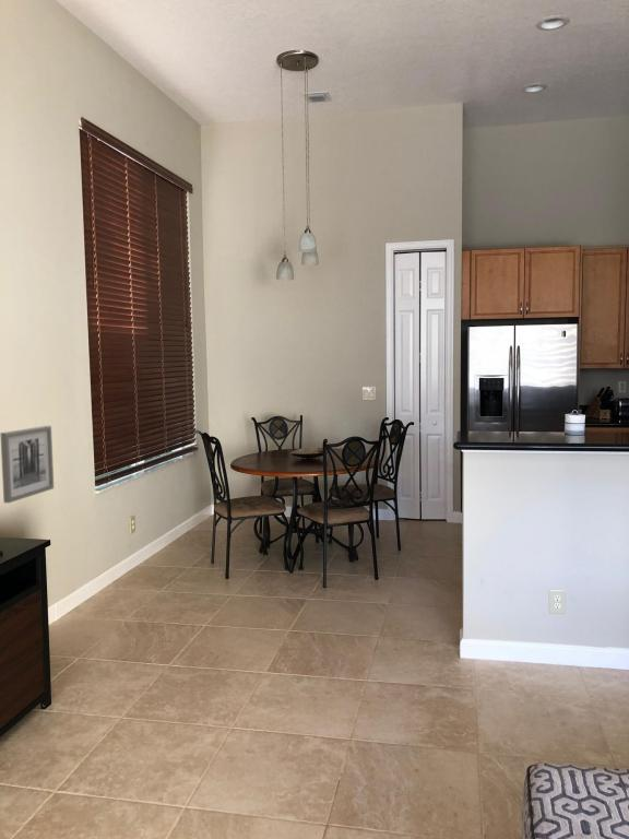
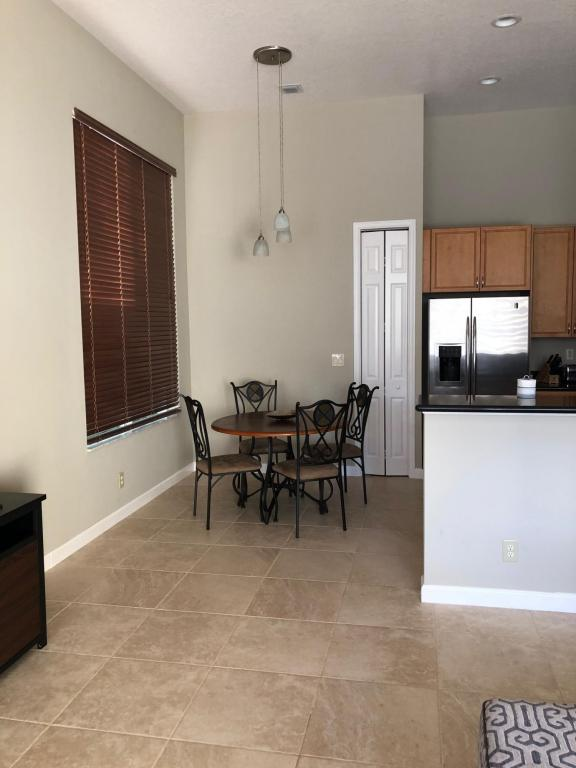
- wall art [0,425,55,504]
